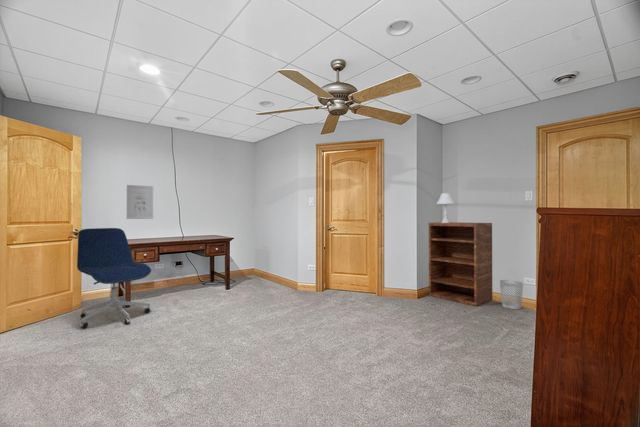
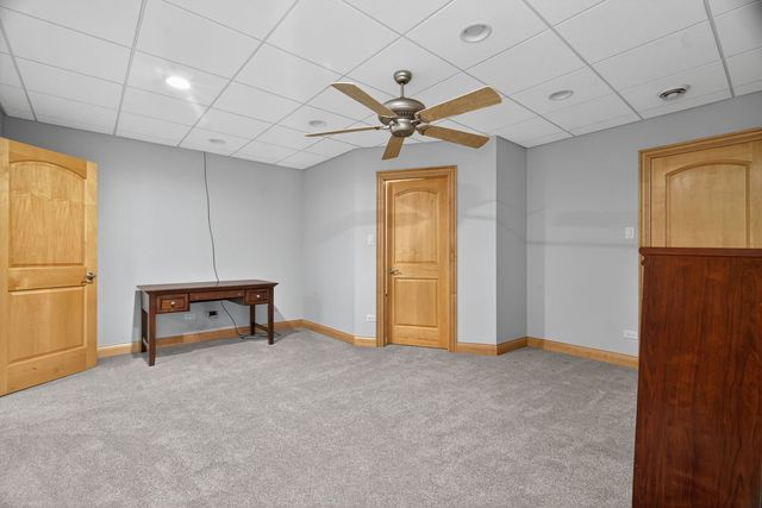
- table lamp [435,192,456,223]
- office chair [76,227,152,329]
- wastebasket [499,279,524,310]
- shelving unit [428,221,493,307]
- wall art [126,184,154,220]
